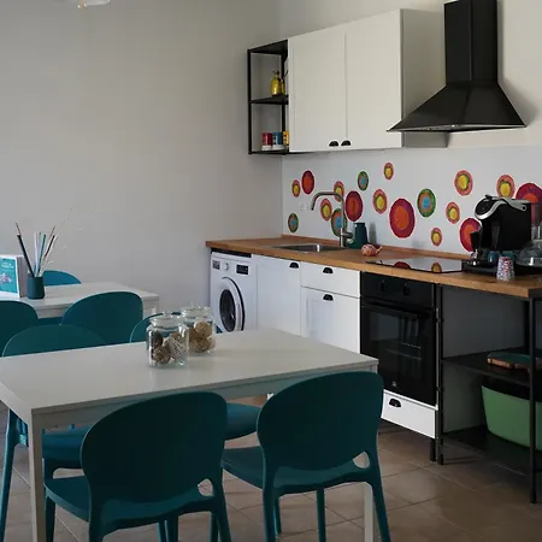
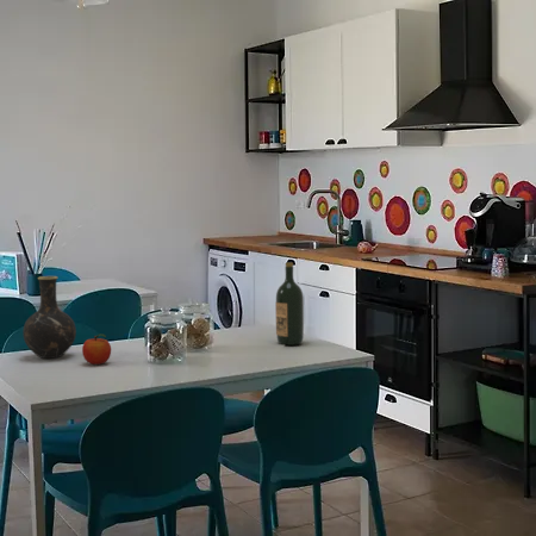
+ vase [23,275,77,360]
+ fruit [81,332,112,366]
+ wine bottle [274,262,305,347]
